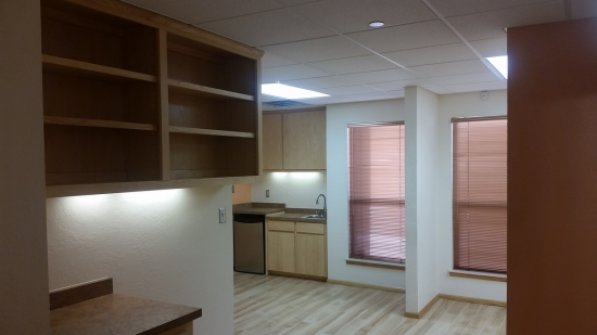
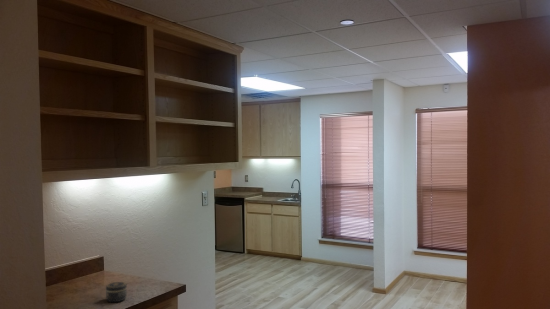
+ jar [105,281,128,303]
